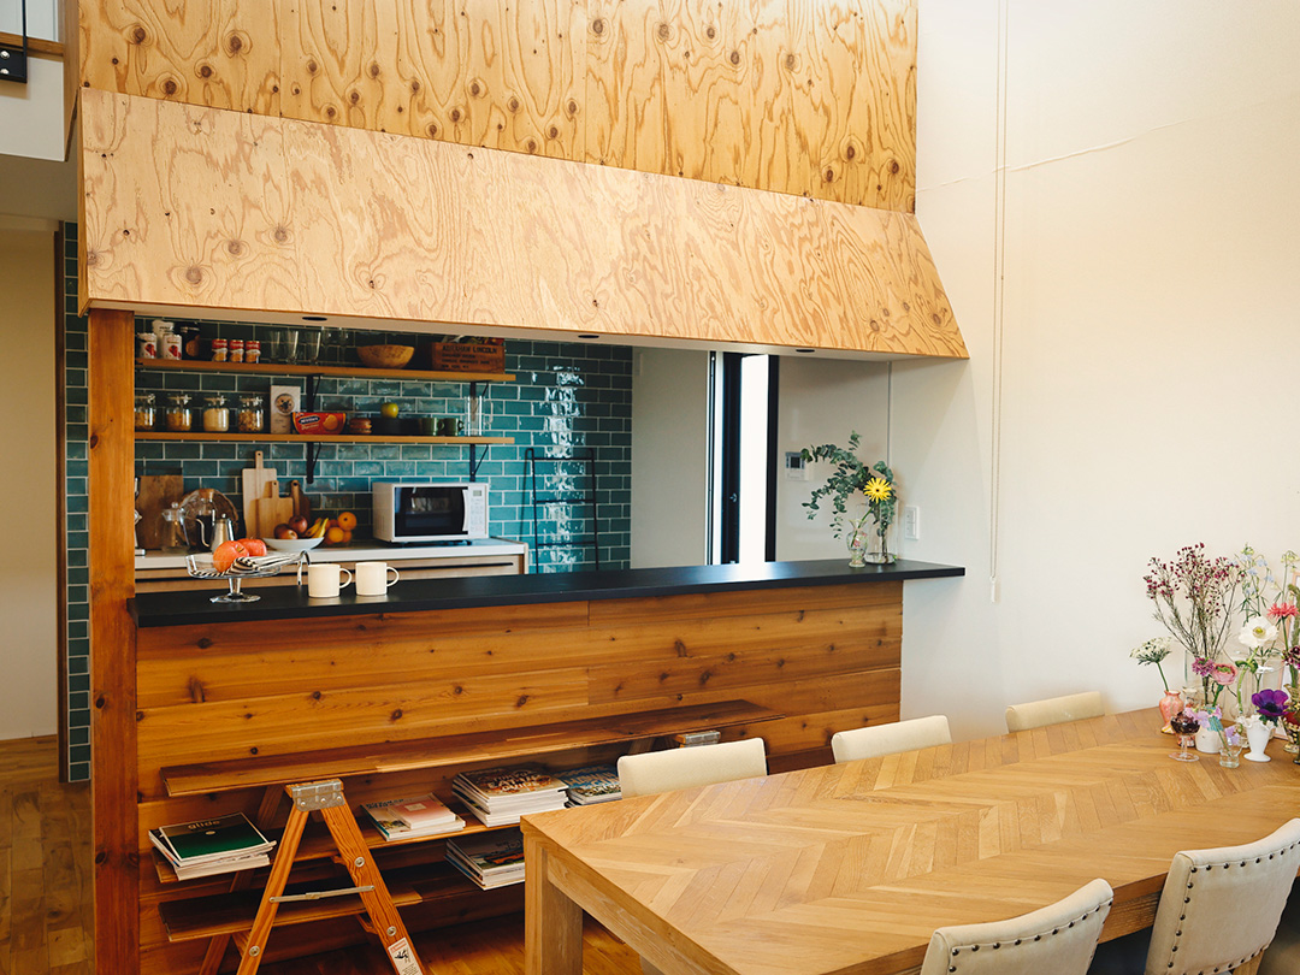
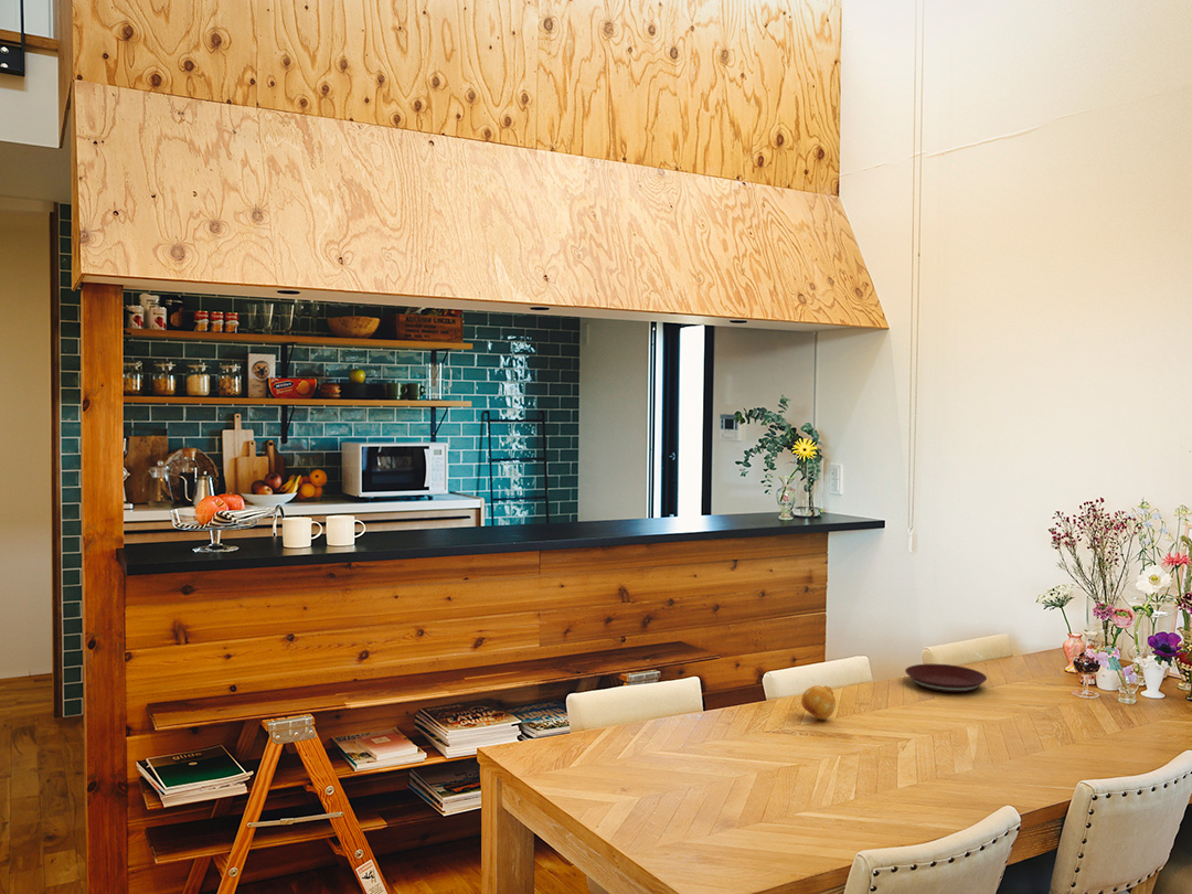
+ fruit [800,684,837,721]
+ plate [904,663,988,693]
